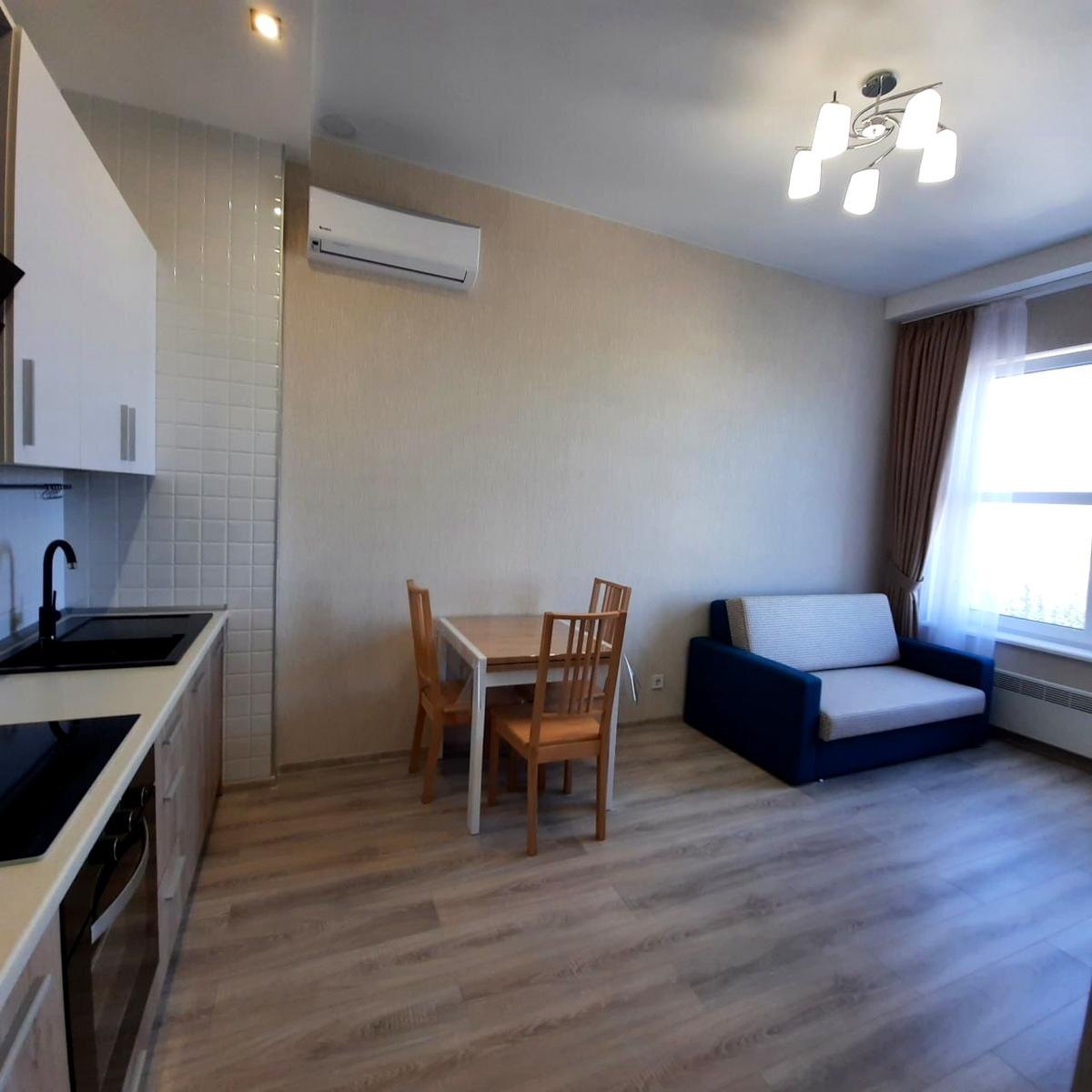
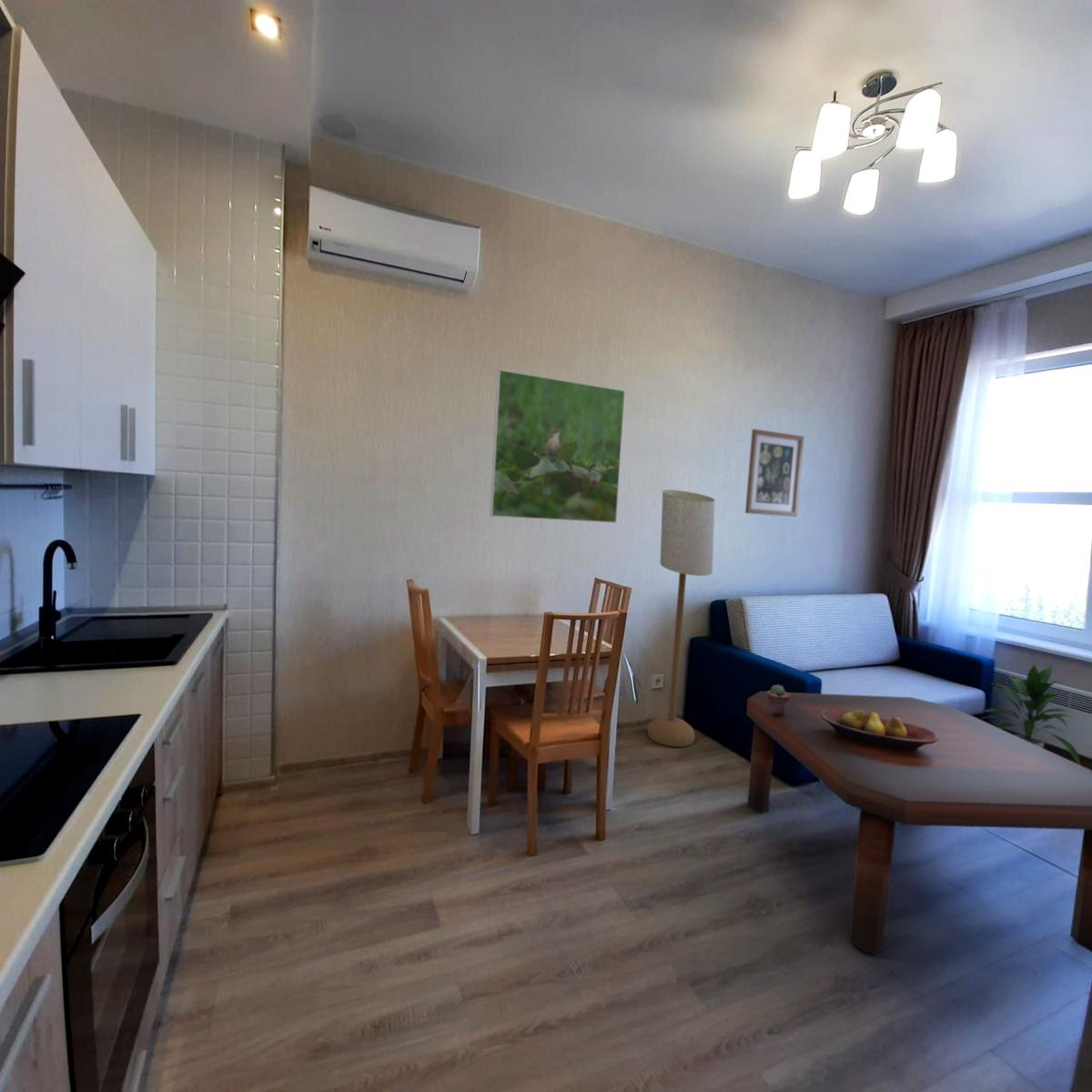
+ indoor plant [980,662,1081,765]
+ wall art [744,428,805,518]
+ floor lamp [646,489,715,748]
+ coffee table [745,691,1092,955]
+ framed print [489,369,626,524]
+ potted succulent [766,683,790,715]
+ fruit bowl [821,710,938,751]
